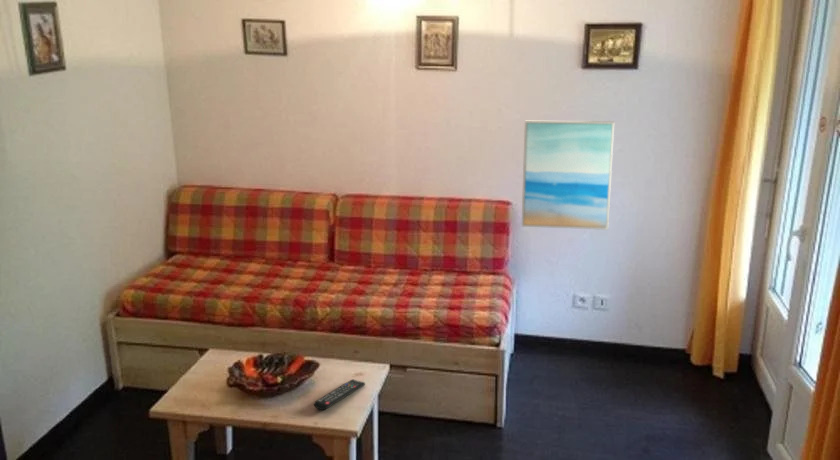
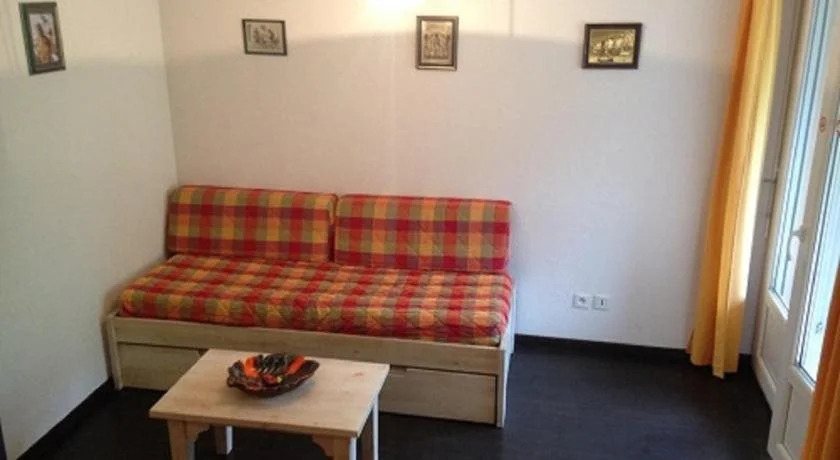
- remote control [313,378,366,411]
- wall art [521,120,615,231]
